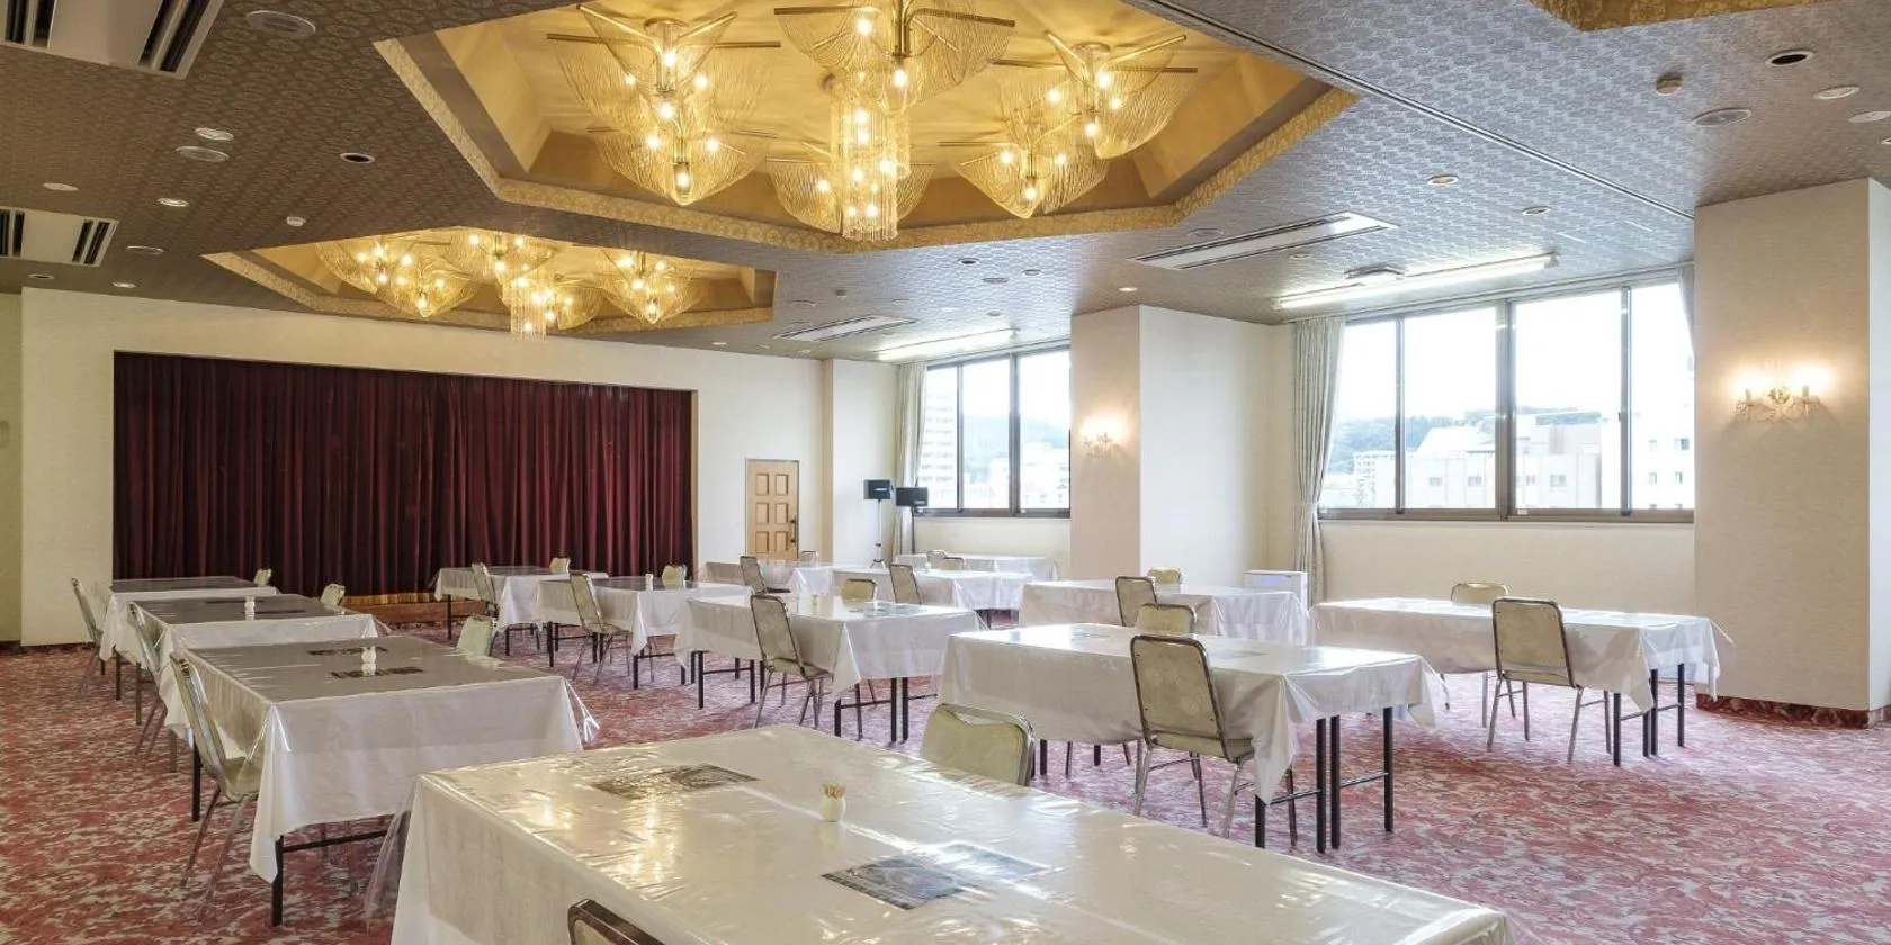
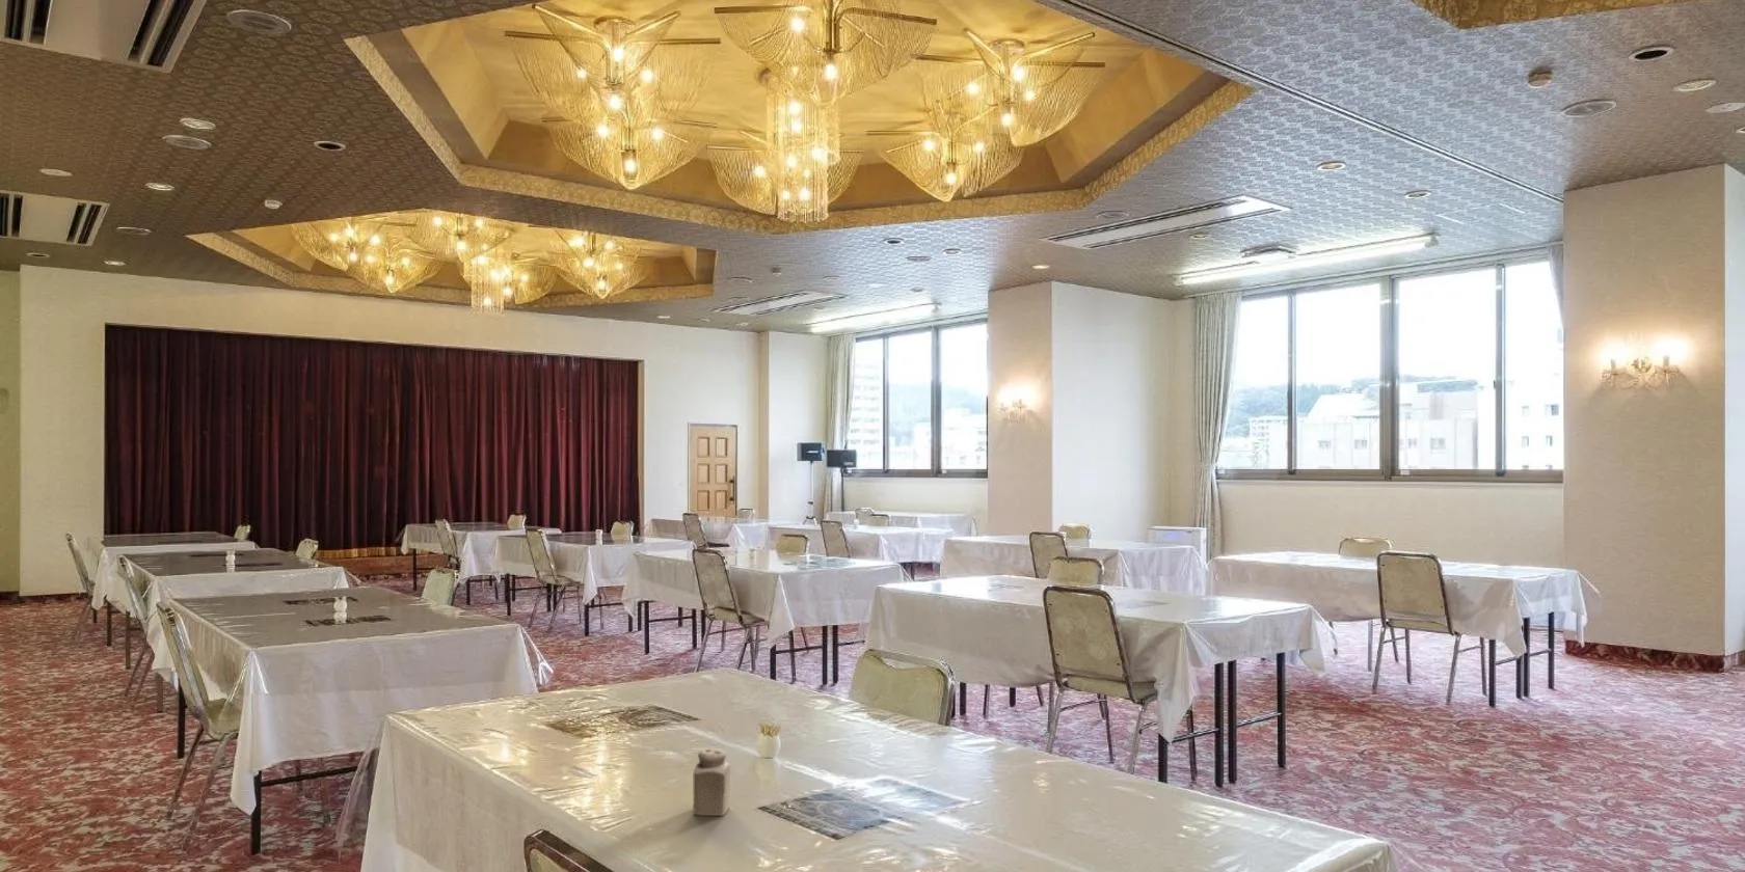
+ salt shaker [693,747,731,818]
